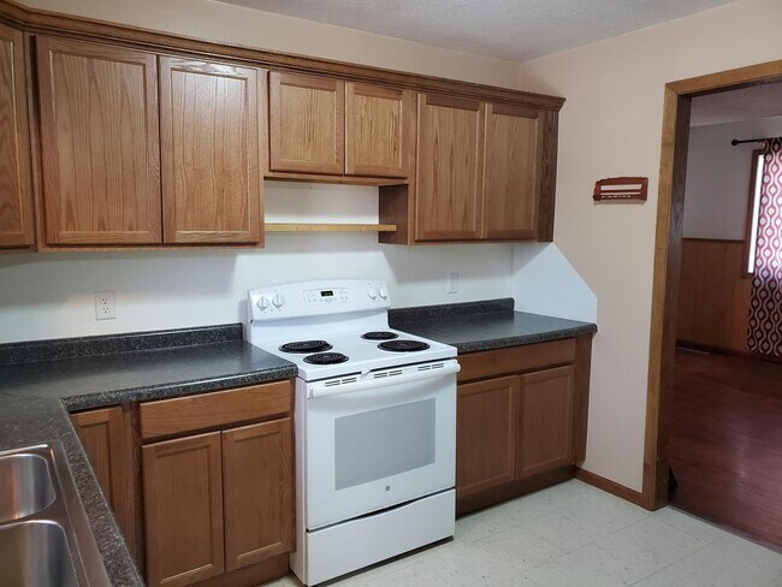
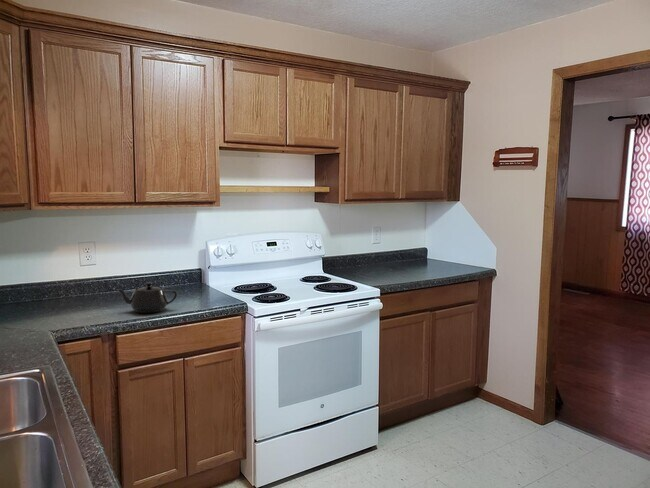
+ teapot [115,282,178,314]
